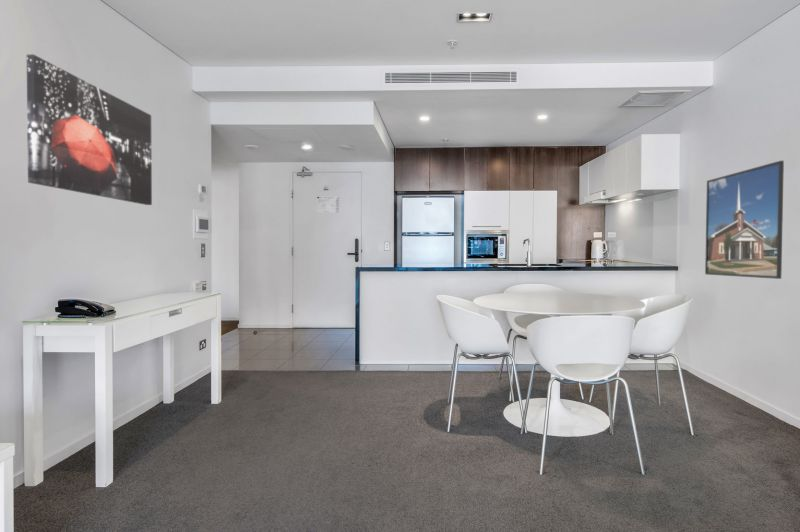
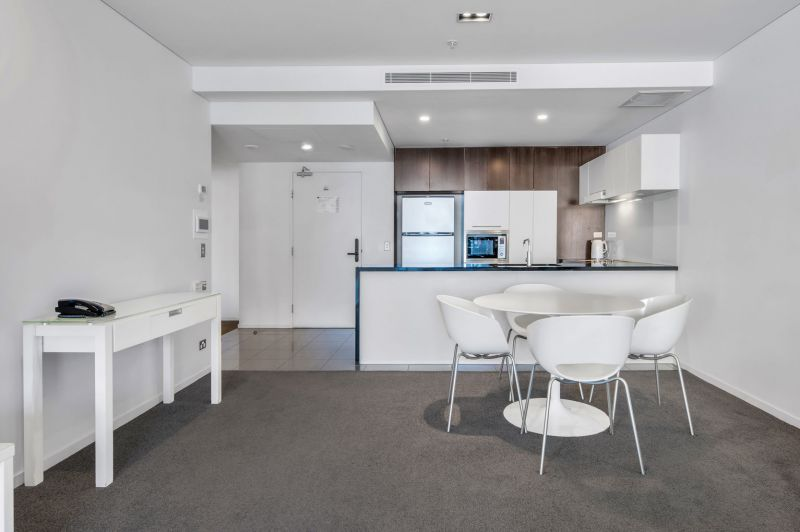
- wall art [26,53,153,206]
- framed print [704,160,785,280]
